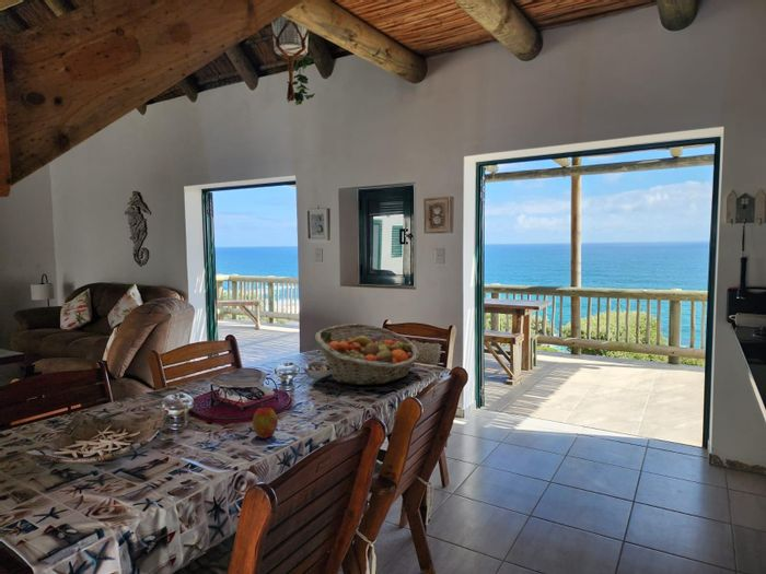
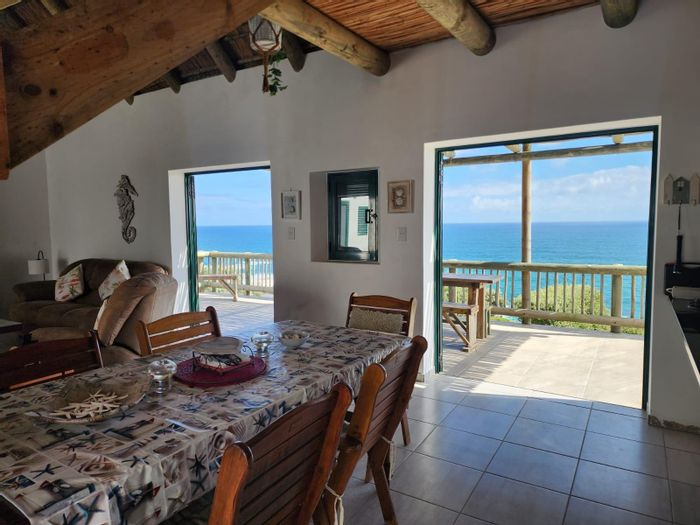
- apple [252,402,279,440]
- fruit basket [314,323,420,386]
